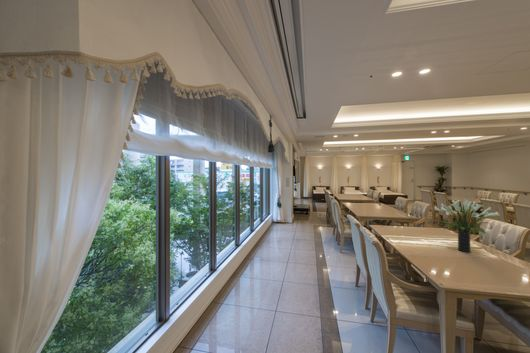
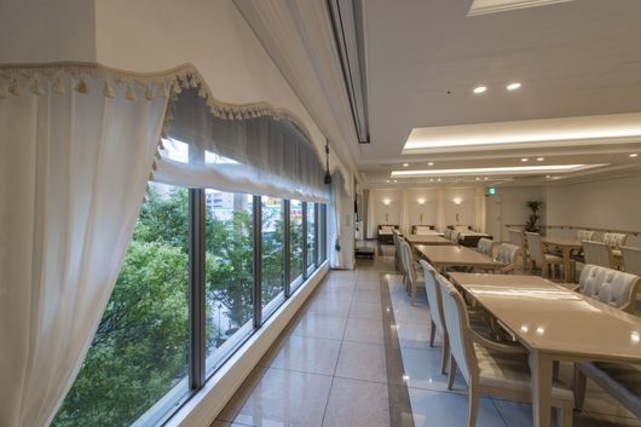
- flower arrangement [433,198,501,253]
